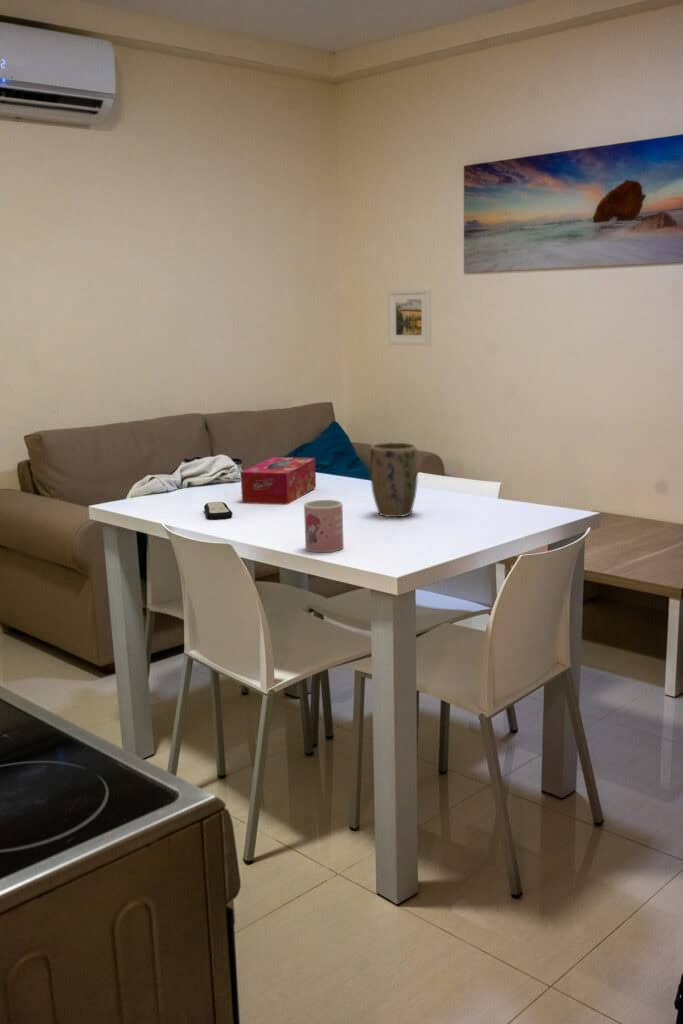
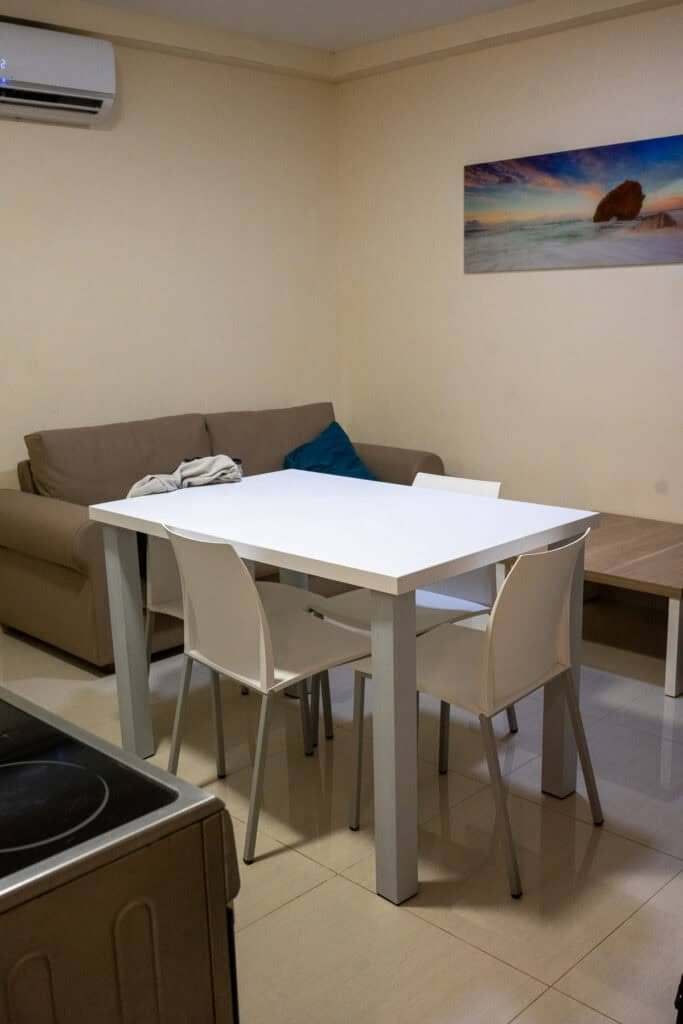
- mug [303,499,345,553]
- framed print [387,287,432,347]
- remote control [203,501,233,521]
- plant pot [369,441,419,518]
- tissue box [240,456,317,505]
